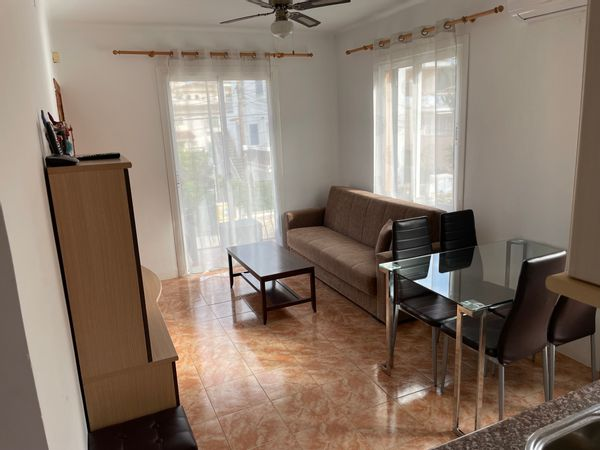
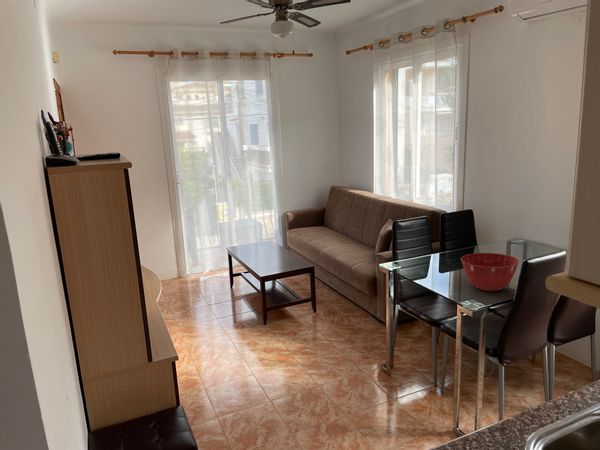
+ mixing bowl [460,252,520,292]
